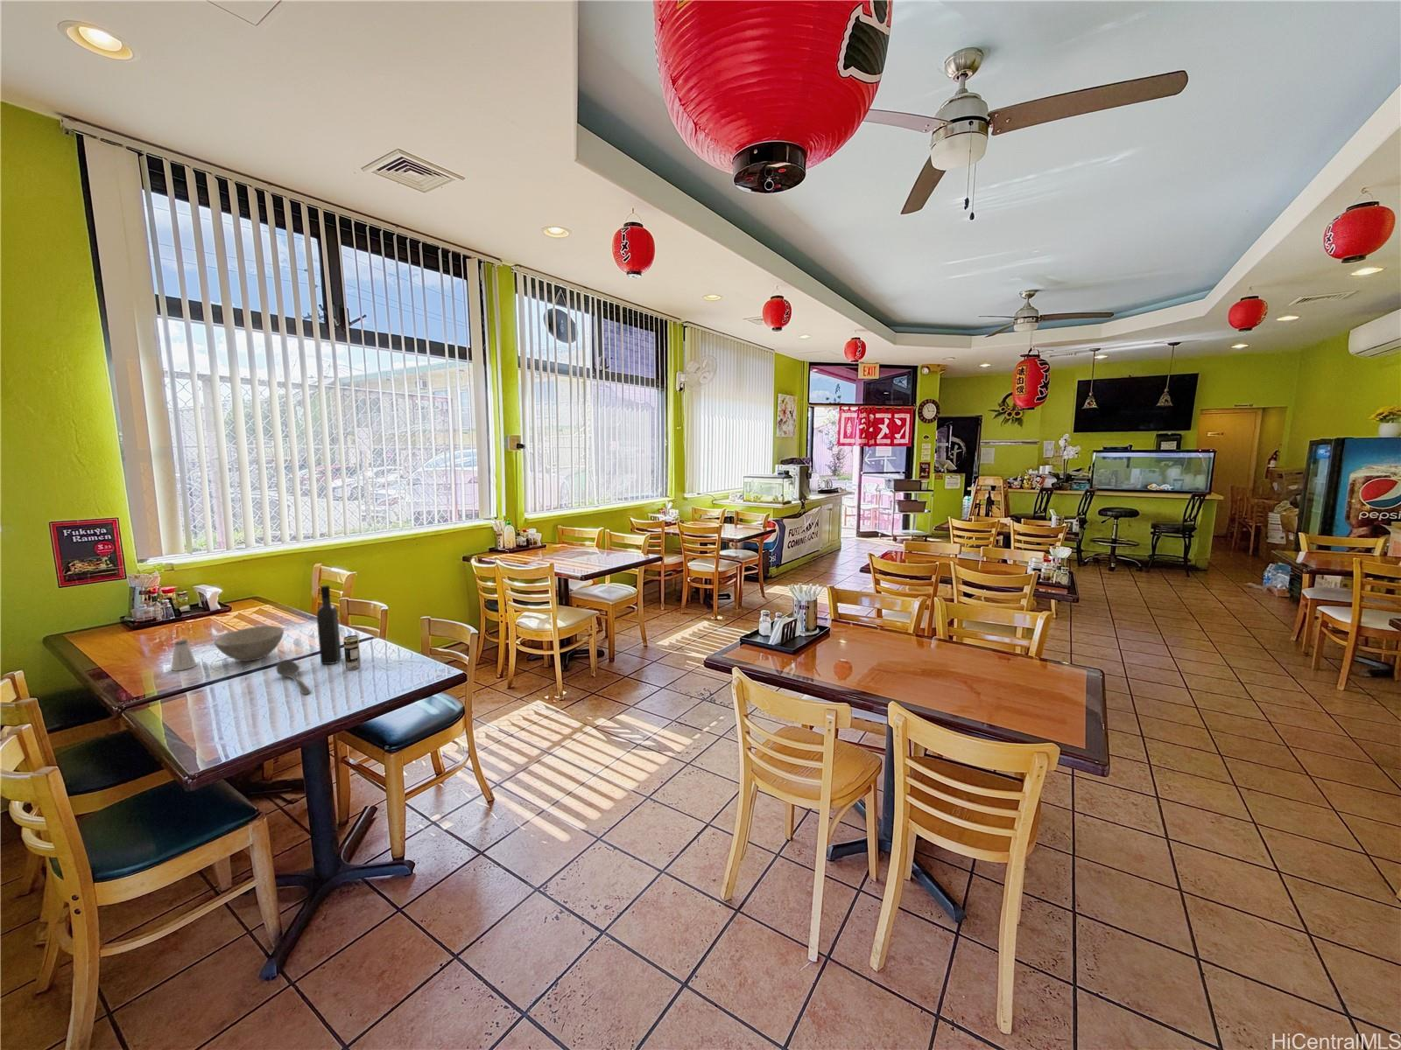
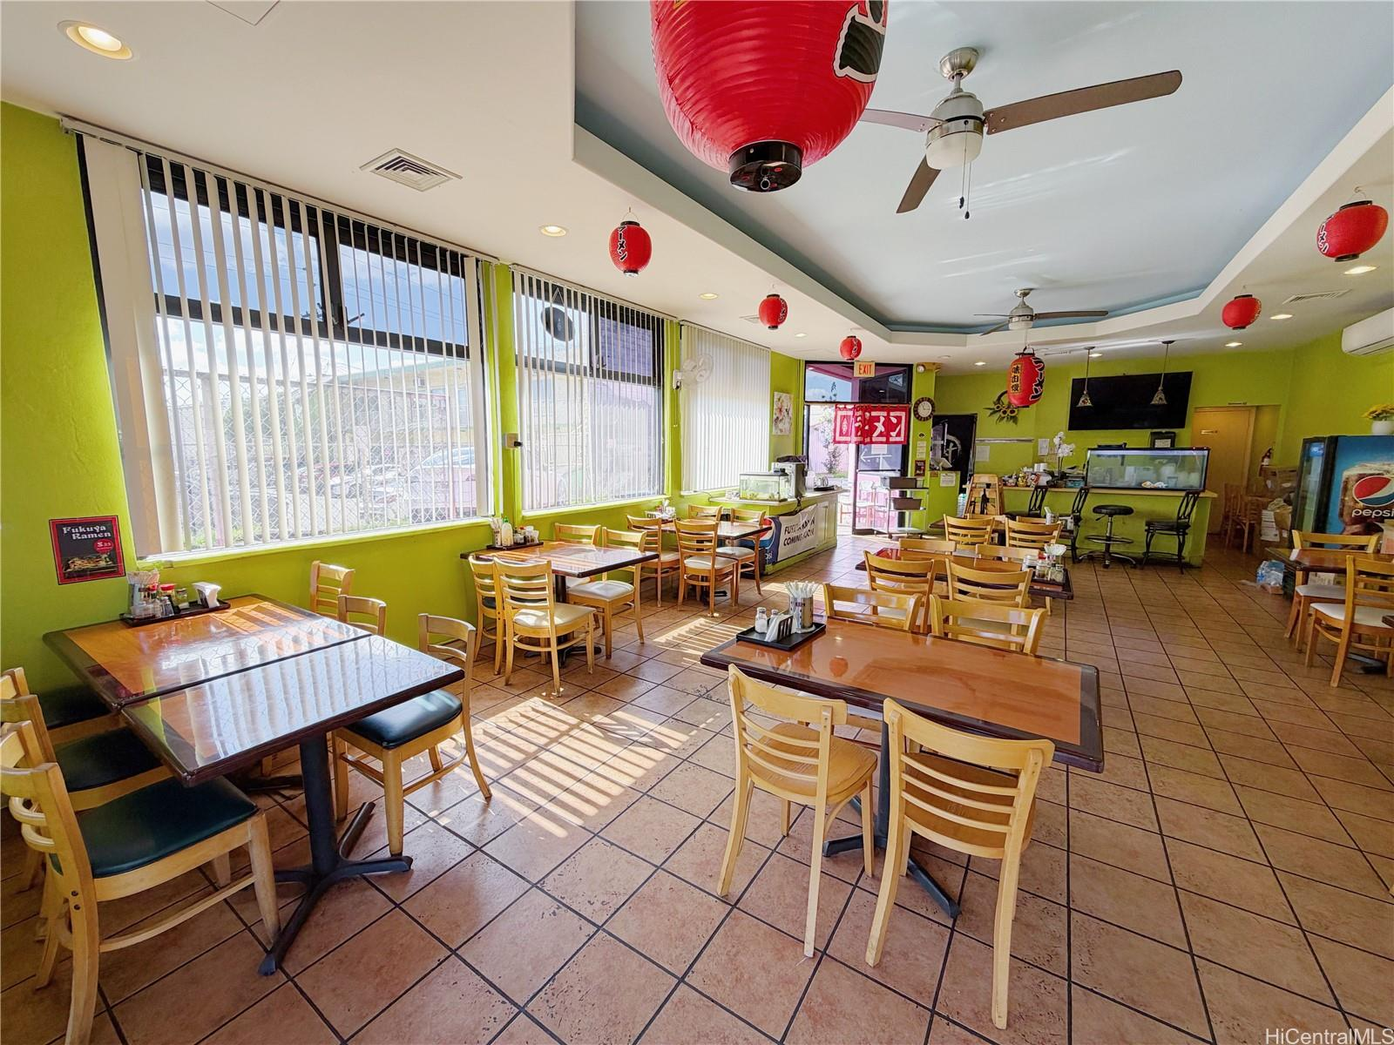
- saltshaker [170,639,197,671]
- stirrer [275,658,312,696]
- beverage can [342,634,362,671]
- wine bottle [317,585,342,665]
- bowl [214,624,285,663]
